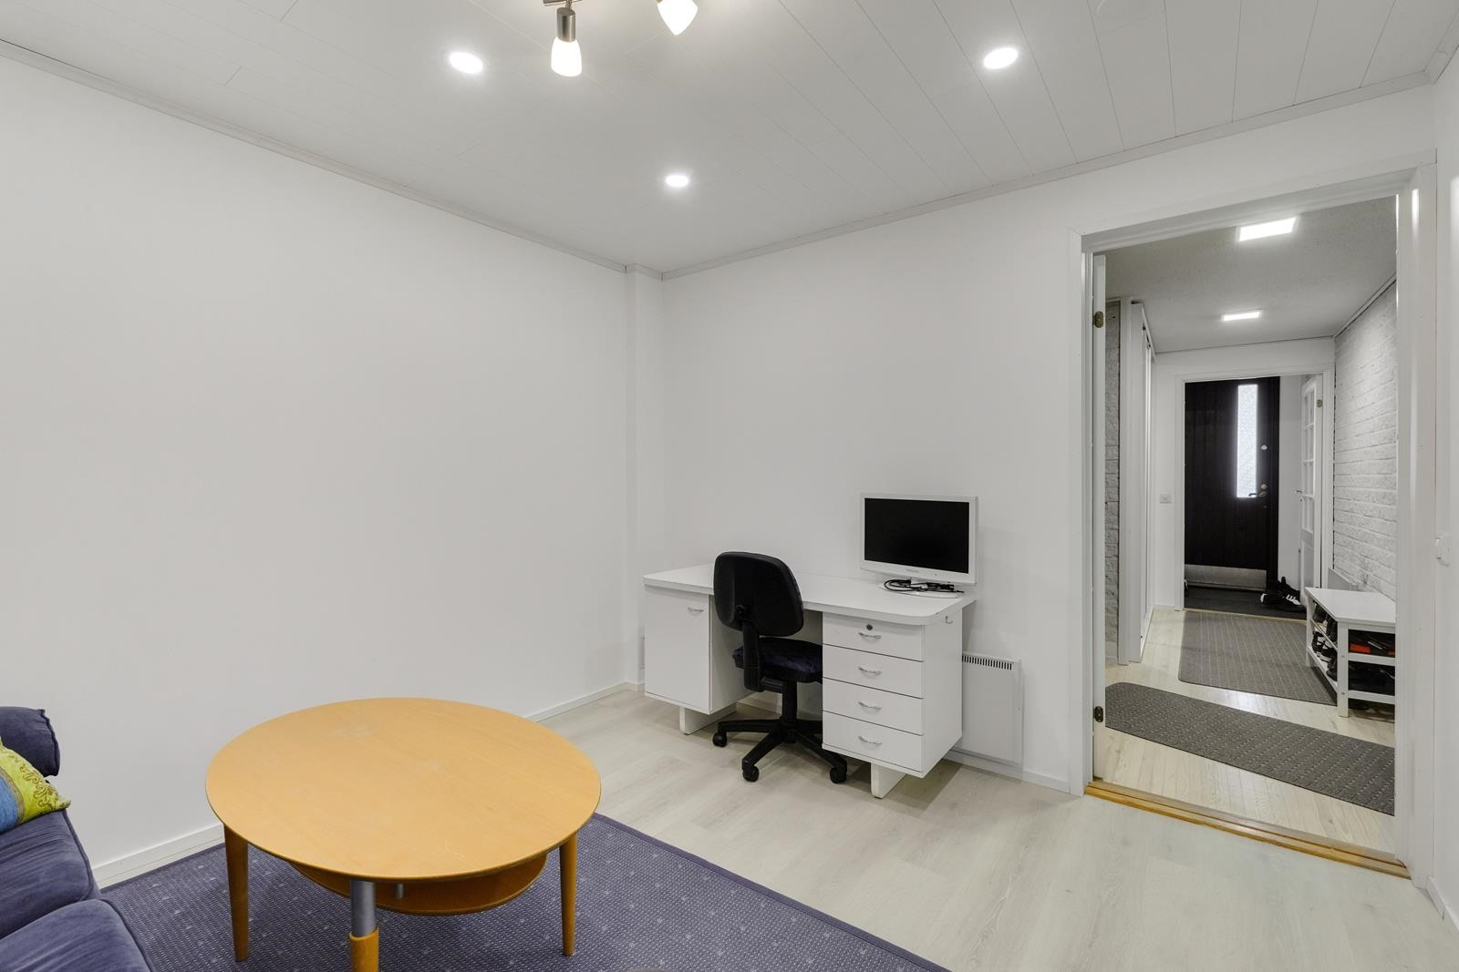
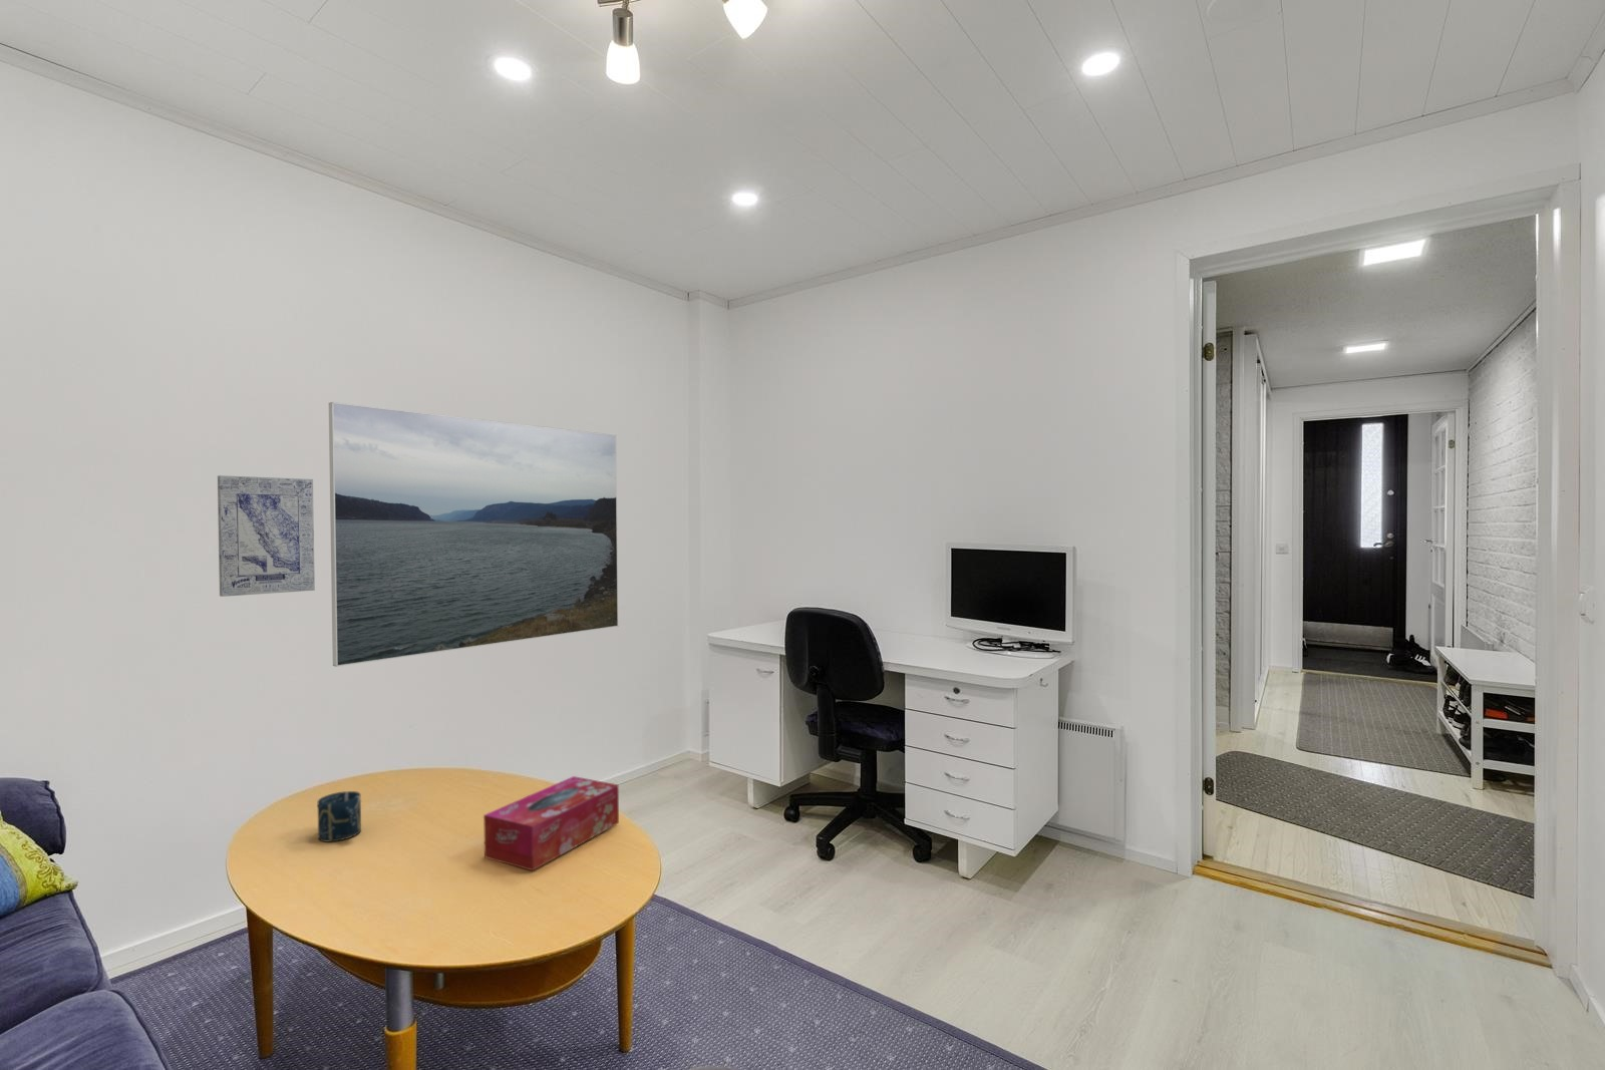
+ cup [316,791,362,842]
+ wall art [216,474,316,597]
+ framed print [328,401,619,668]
+ tissue box [482,775,620,872]
